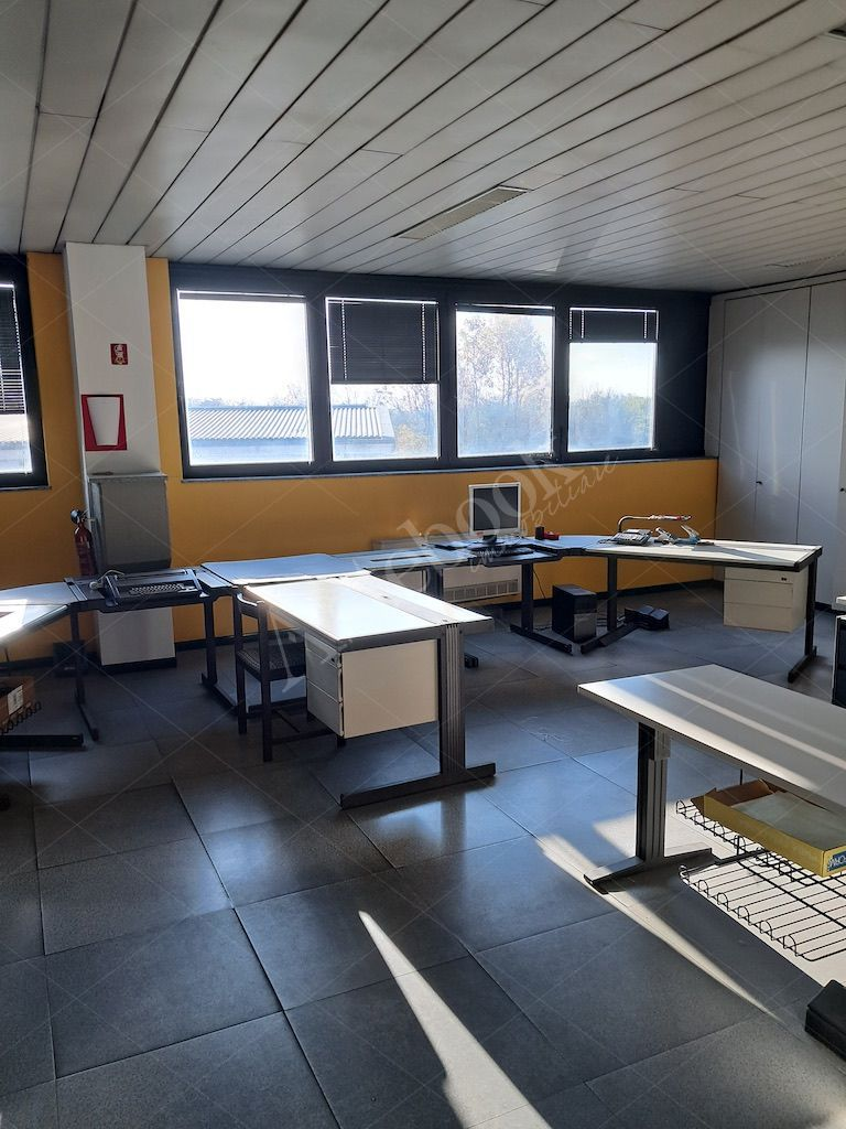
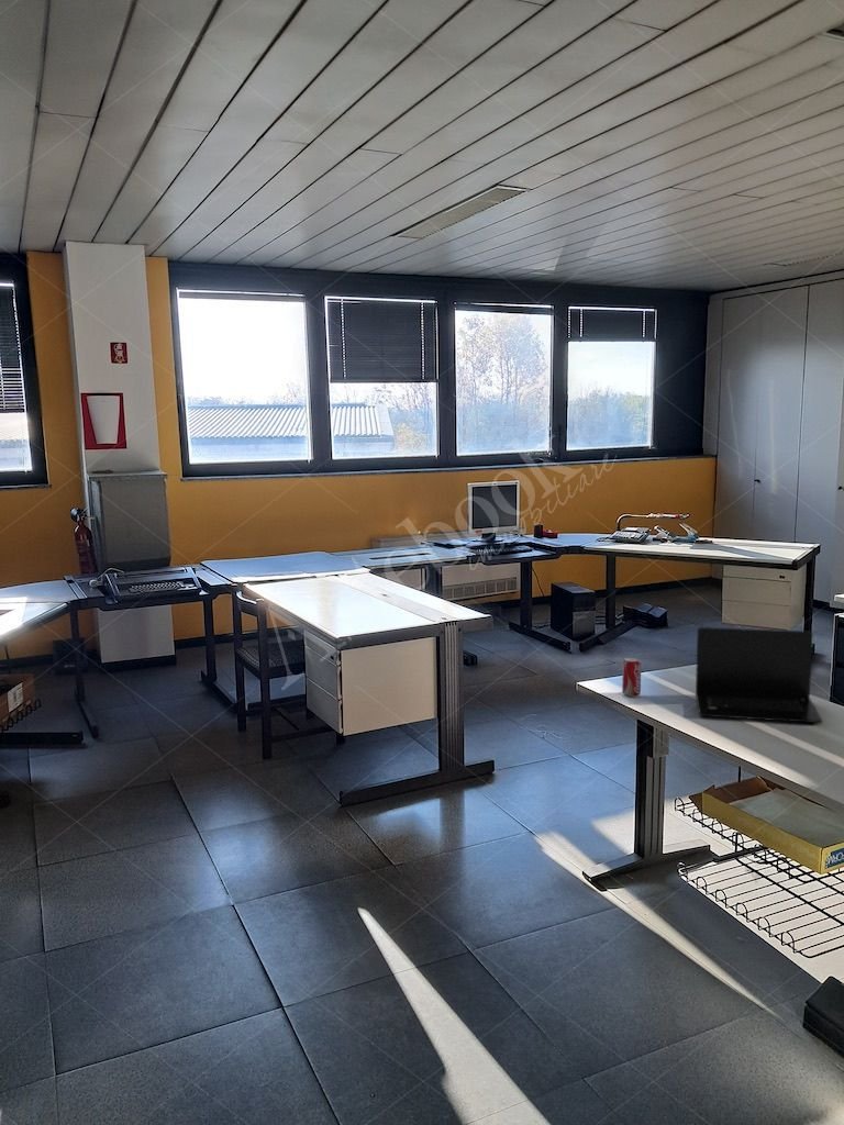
+ beverage can [621,656,642,698]
+ laptop [695,626,823,724]
